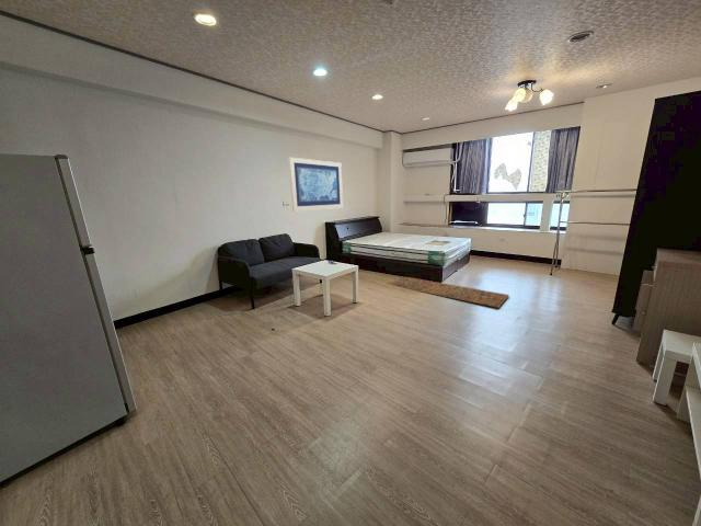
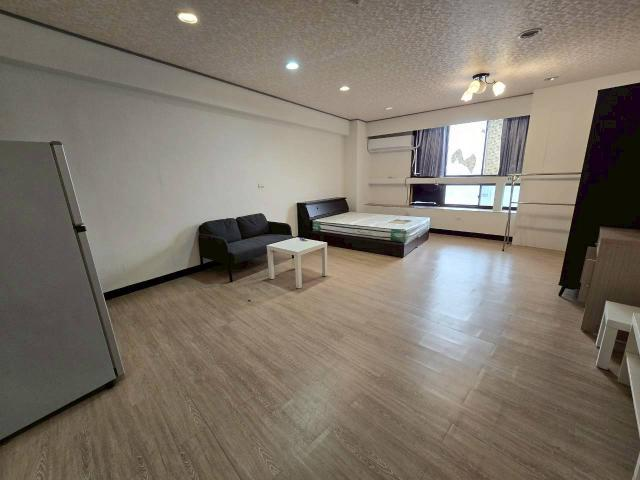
- wall art [287,157,344,213]
- rug [386,276,510,309]
